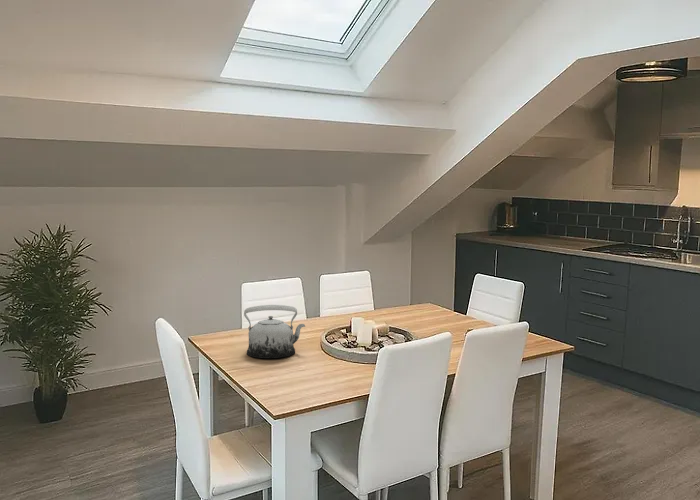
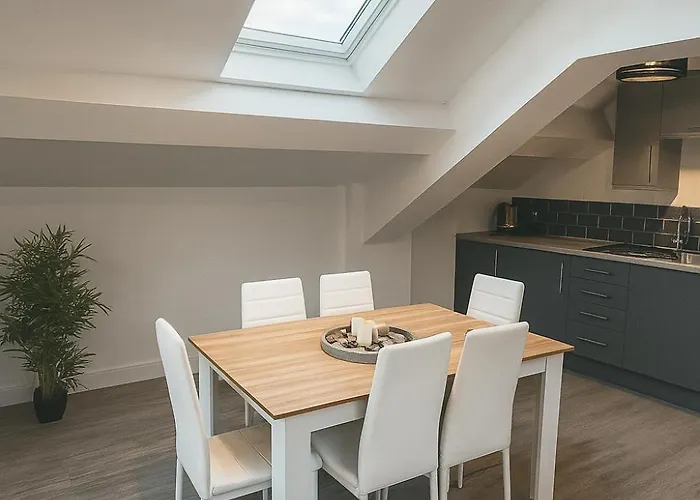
- teapot [243,304,306,359]
